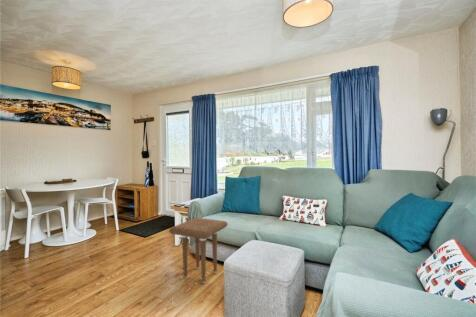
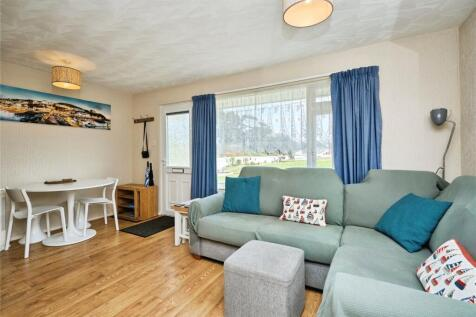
- side table [168,217,229,284]
